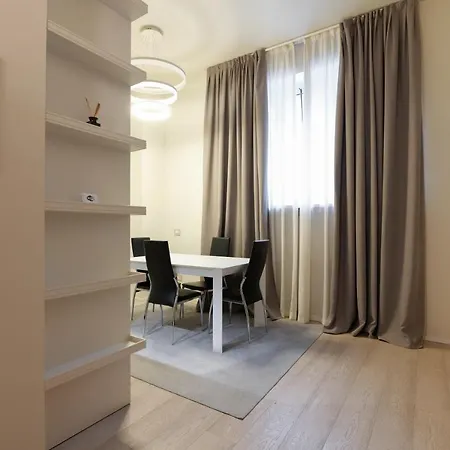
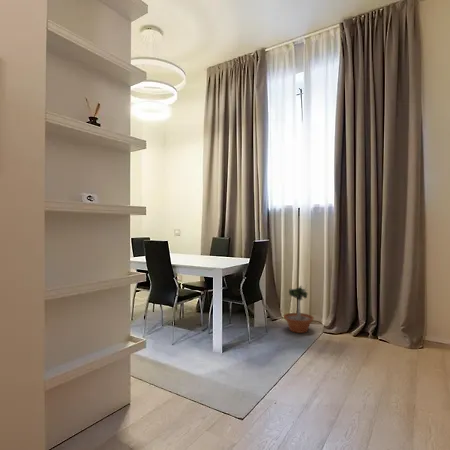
+ potted tree [283,285,314,334]
